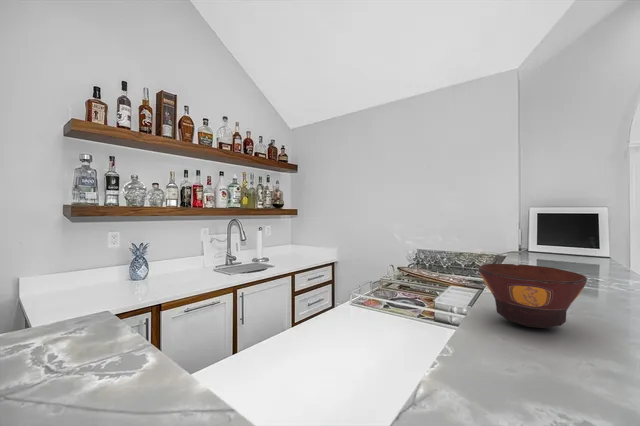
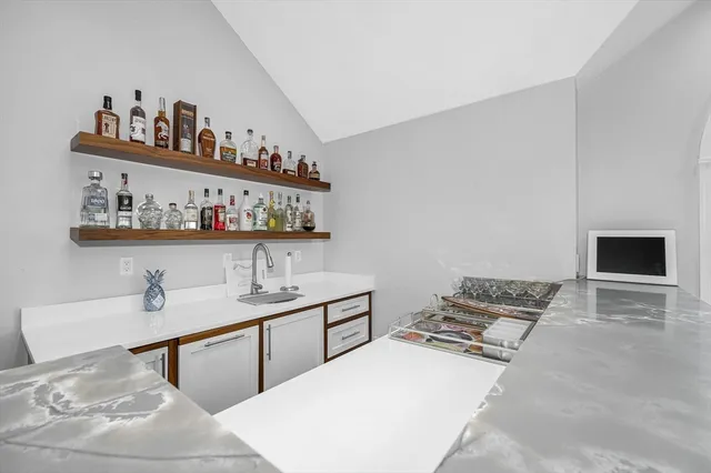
- bowl [478,263,588,329]
